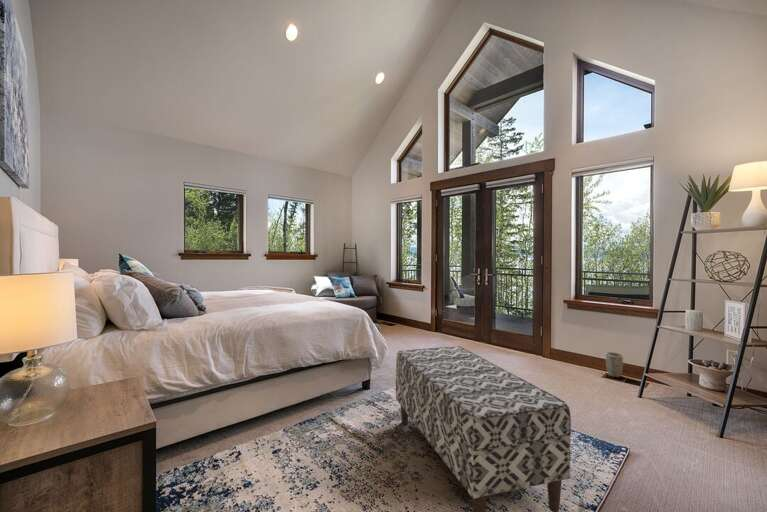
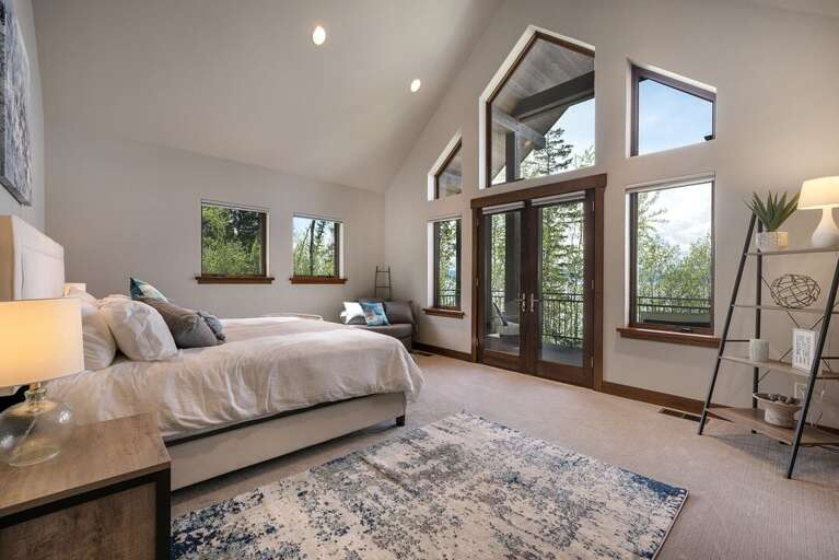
- plant pot [605,351,624,378]
- bench [395,345,572,512]
